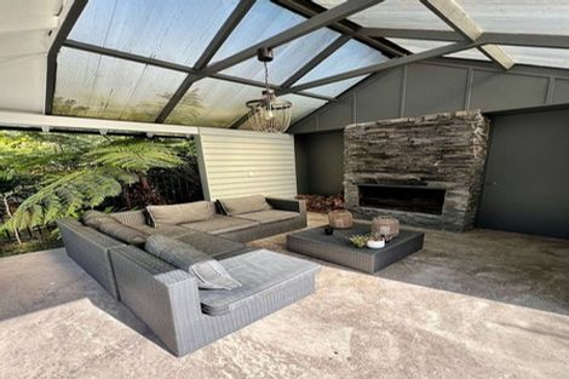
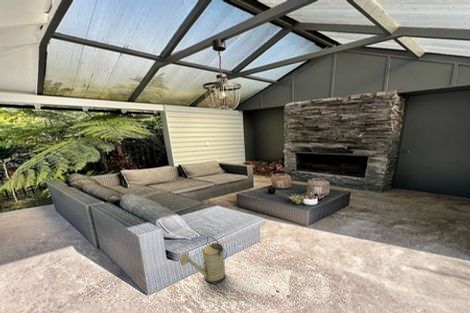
+ watering can [179,234,228,285]
